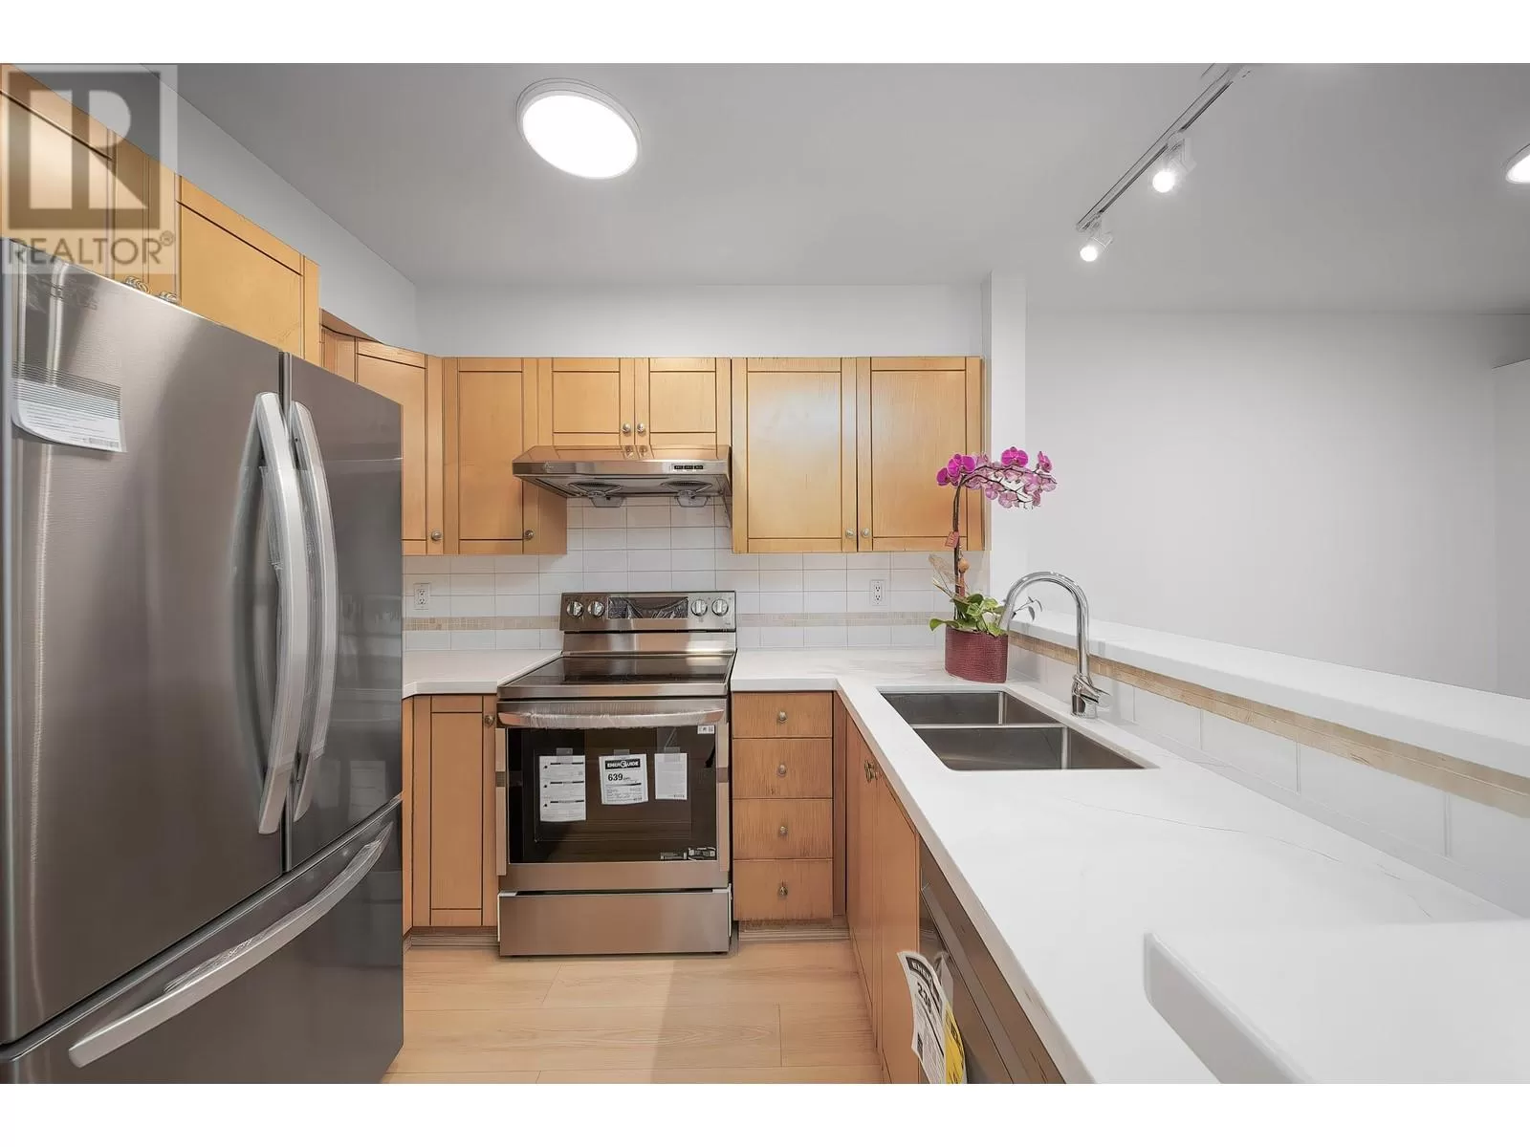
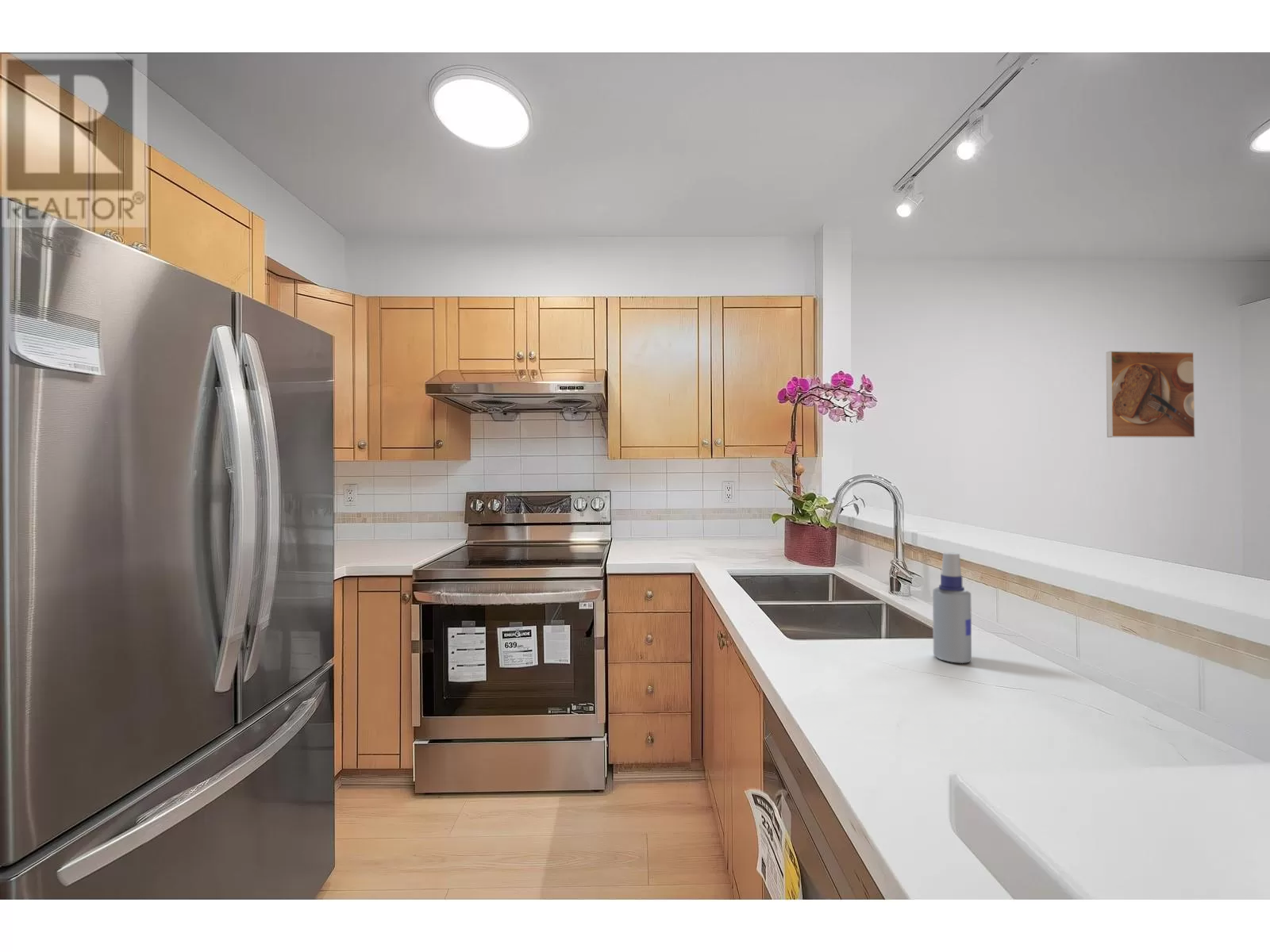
+ spray bottle [932,551,972,664]
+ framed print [1105,350,1196,439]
